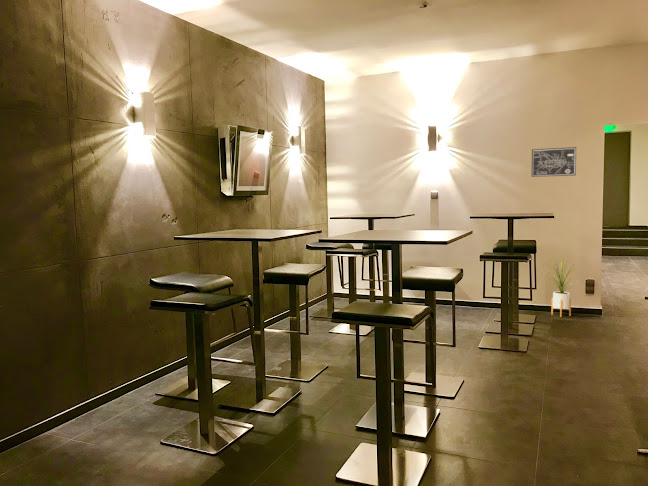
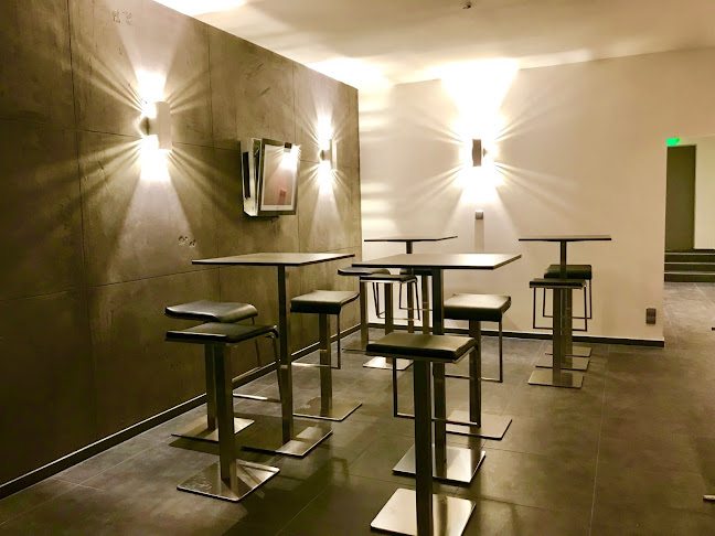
- wall art [531,146,577,178]
- house plant [545,255,580,318]
